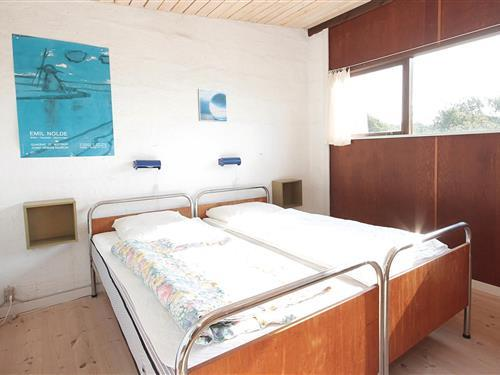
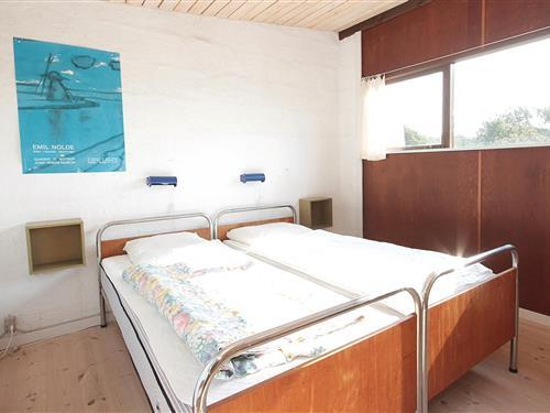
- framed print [197,88,228,123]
